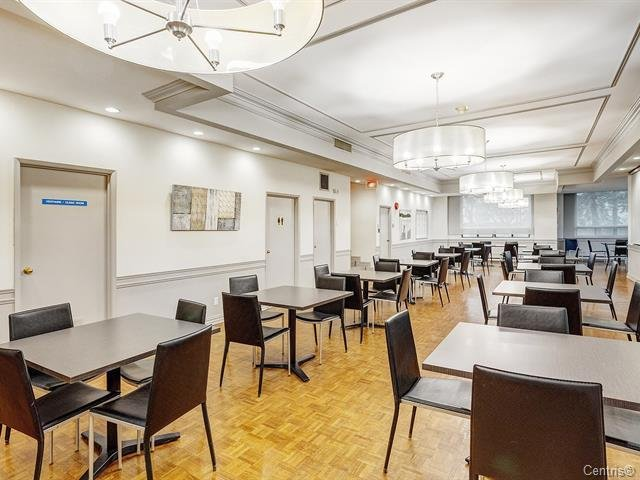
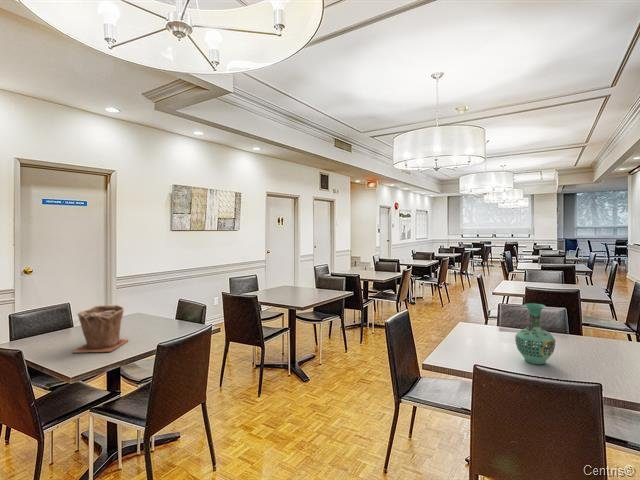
+ vase [514,302,557,365]
+ plant pot [71,303,130,354]
